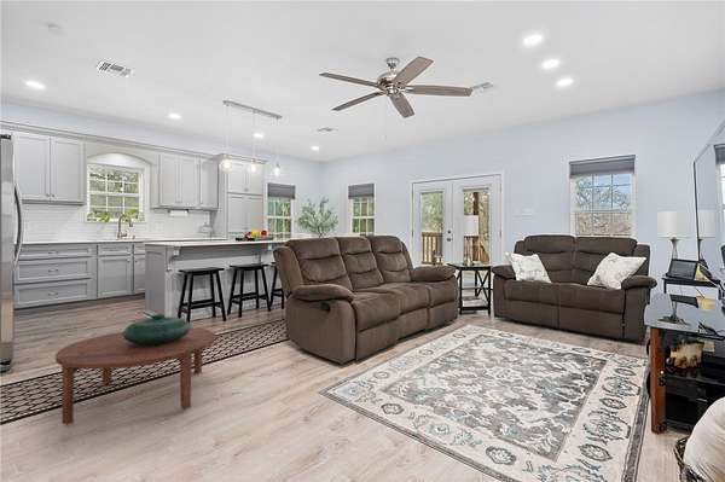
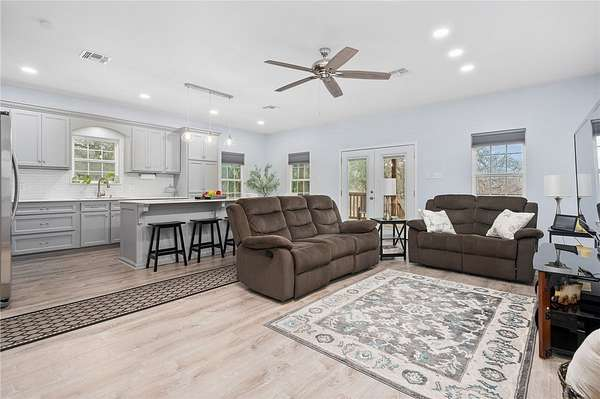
- coffee table [54,326,216,425]
- decorative bowl [122,313,192,345]
